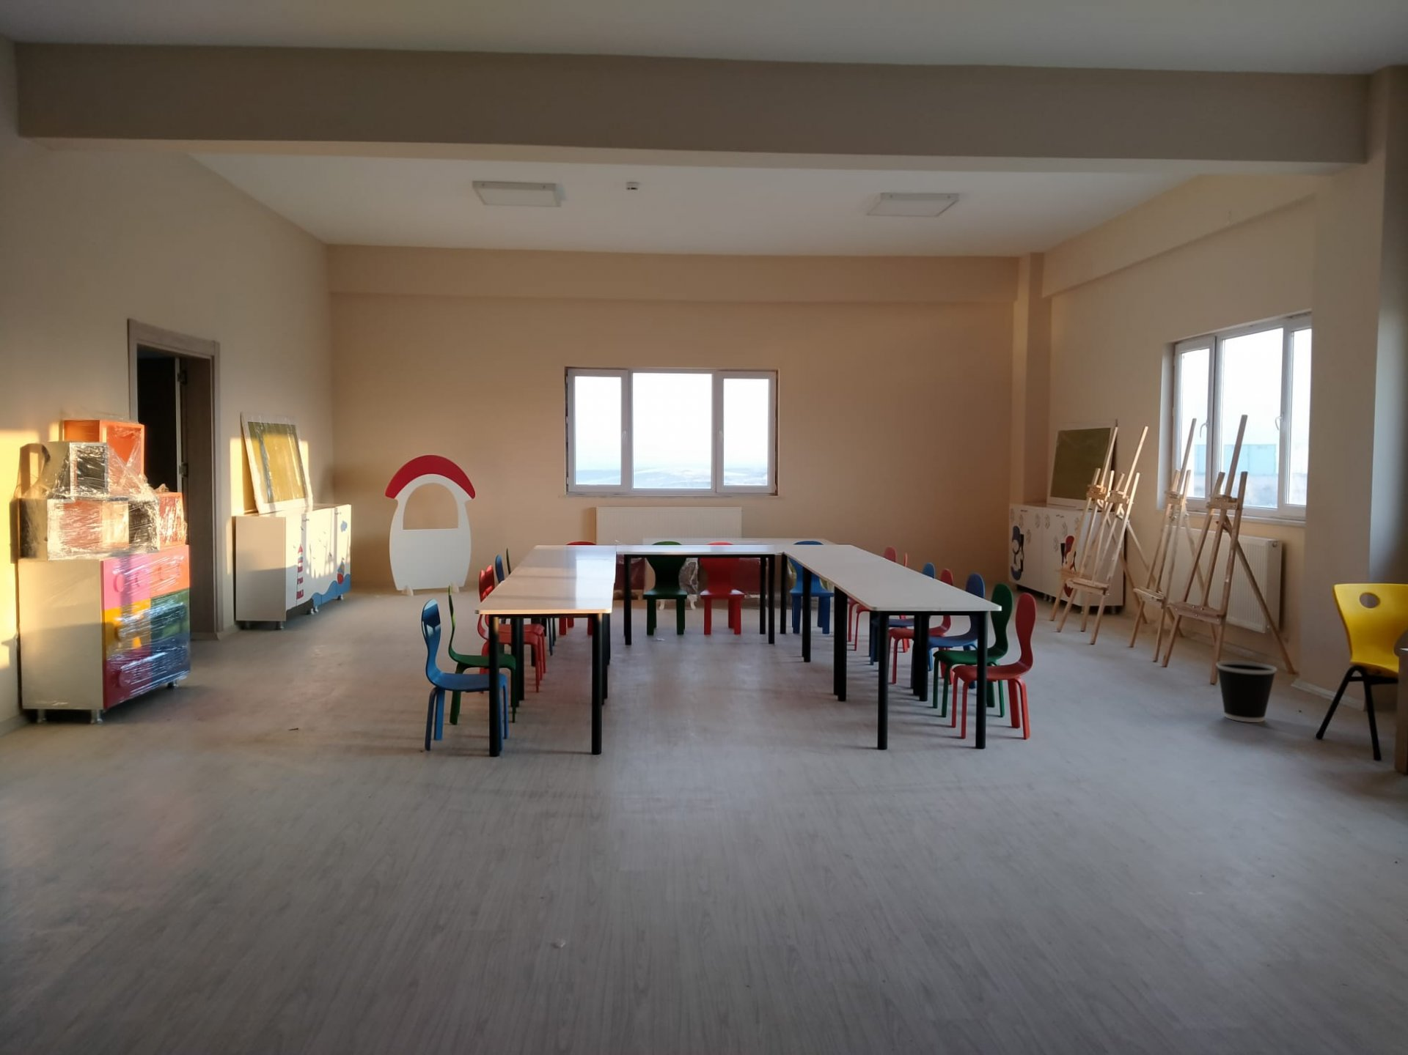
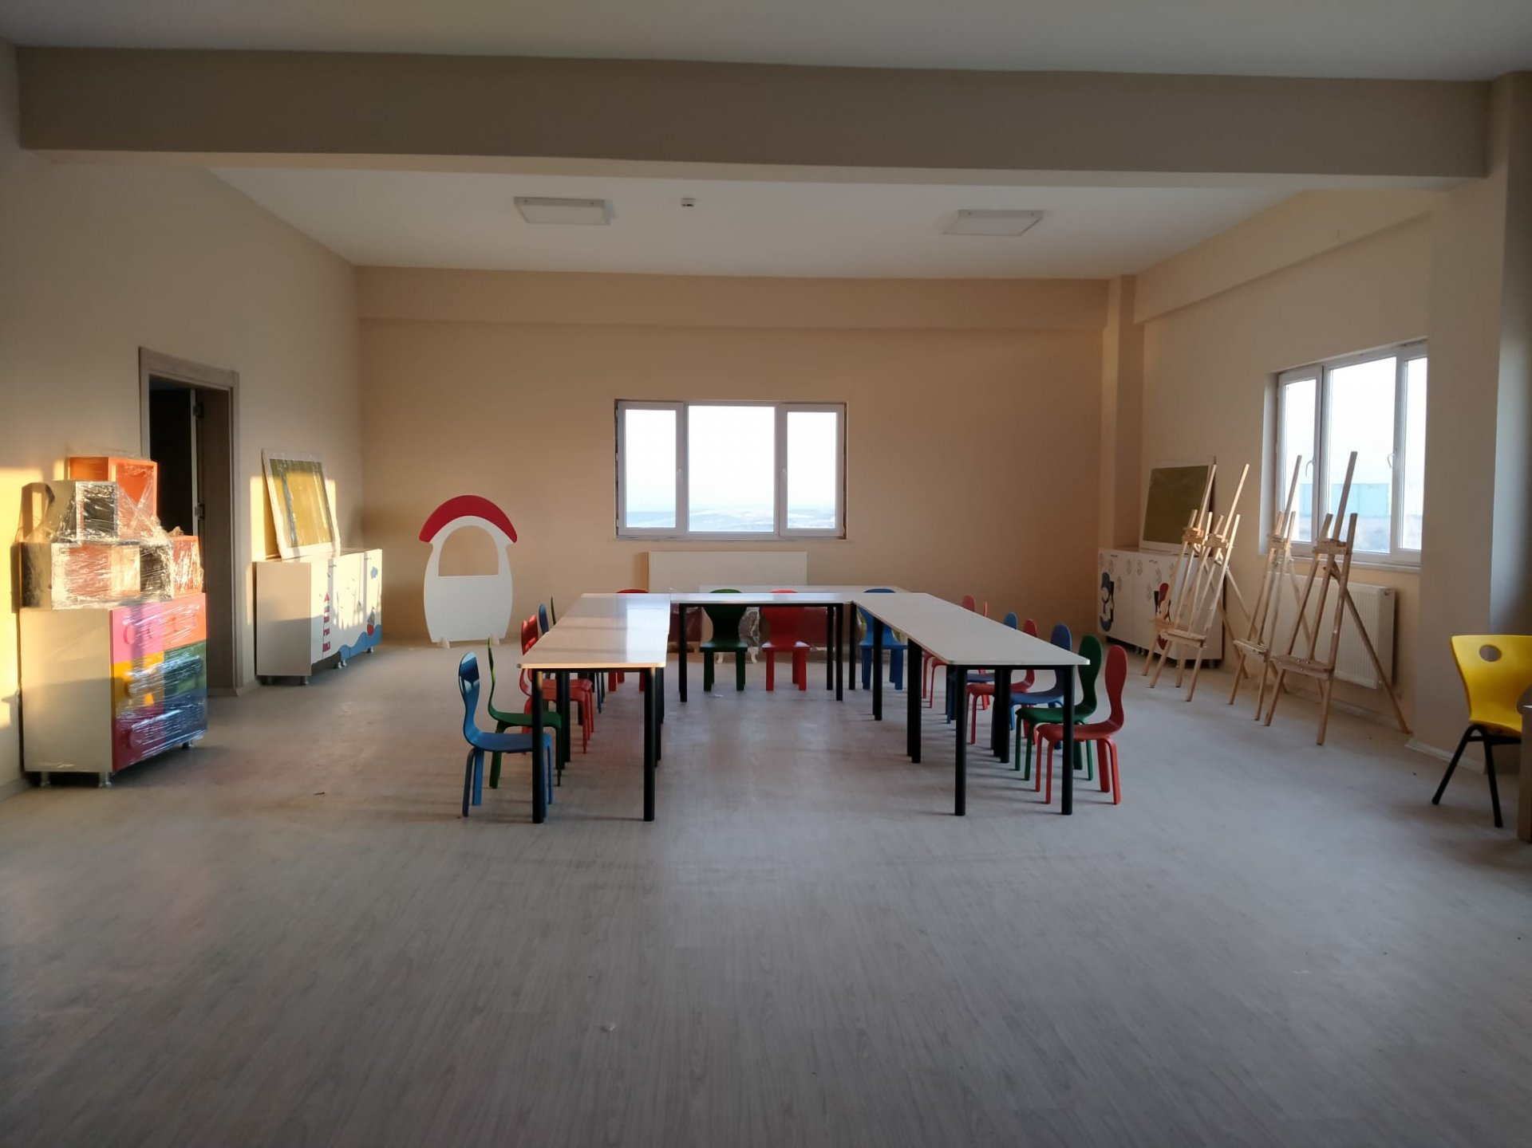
- wastebasket [1215,660,1277,724]
